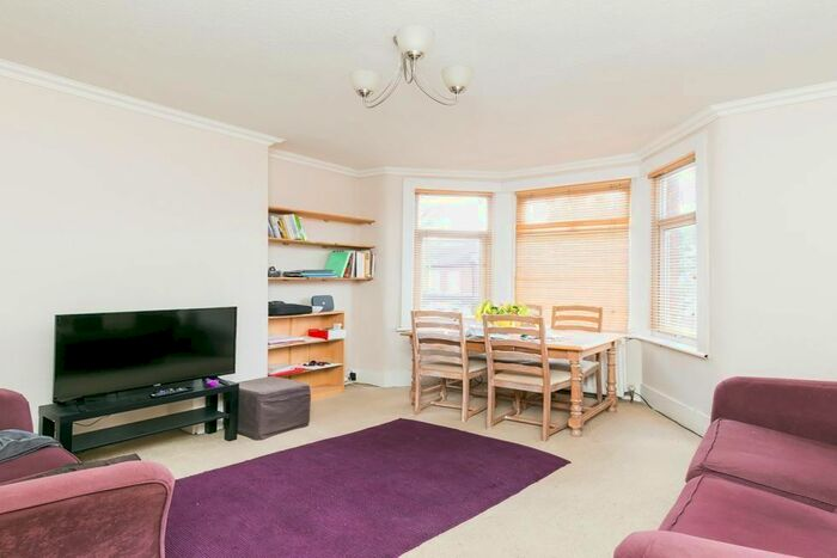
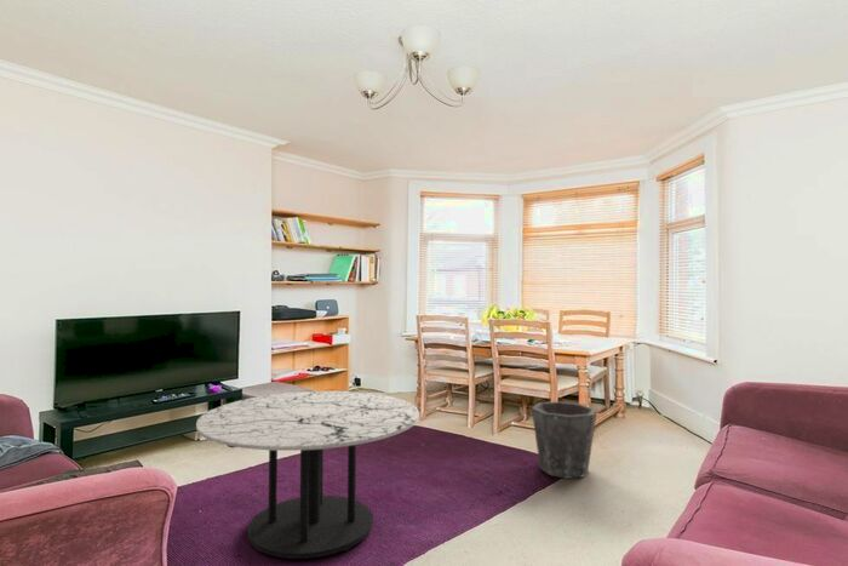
+ waste bin [531,400,598,480]
+ coffee table [195,390,420,560]
